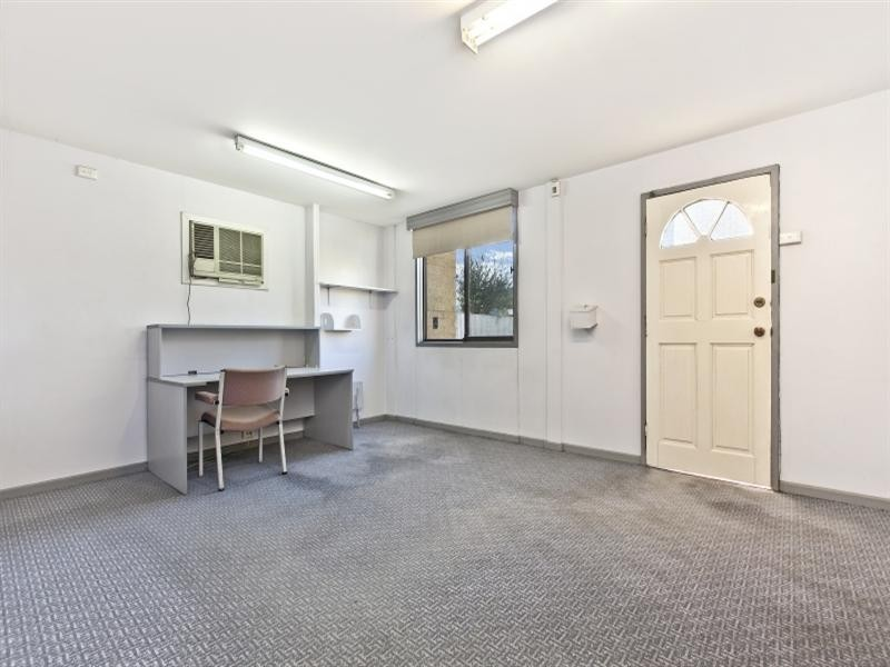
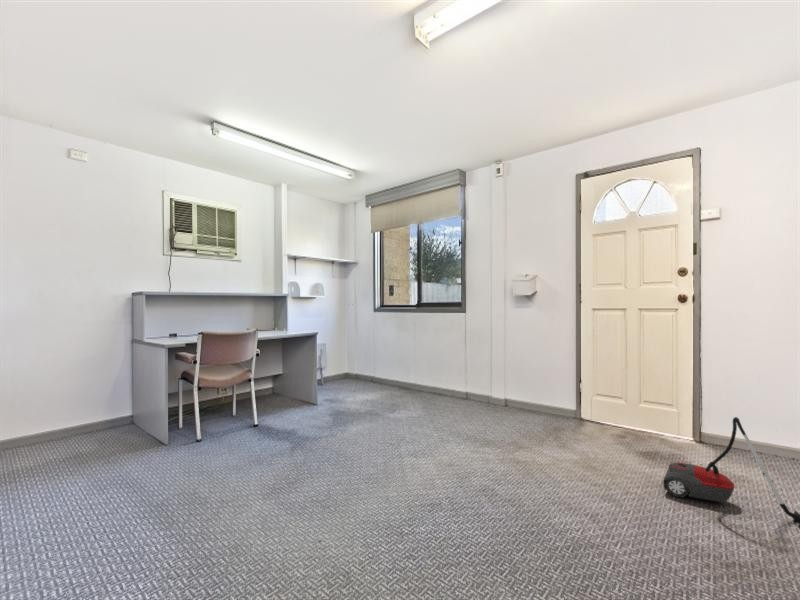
+ vacuum cleaner [662,416,800,530]
